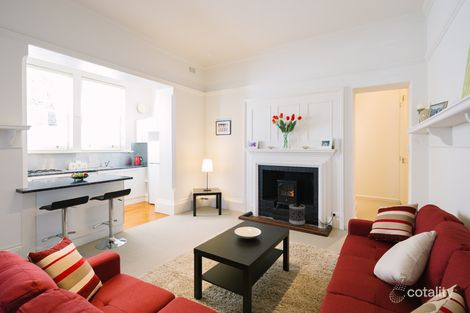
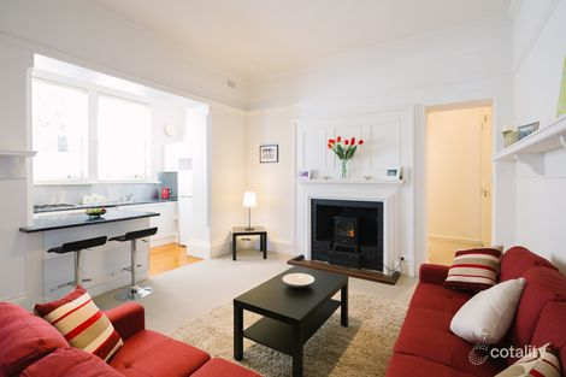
- wastebasket [288,203,306,226]
